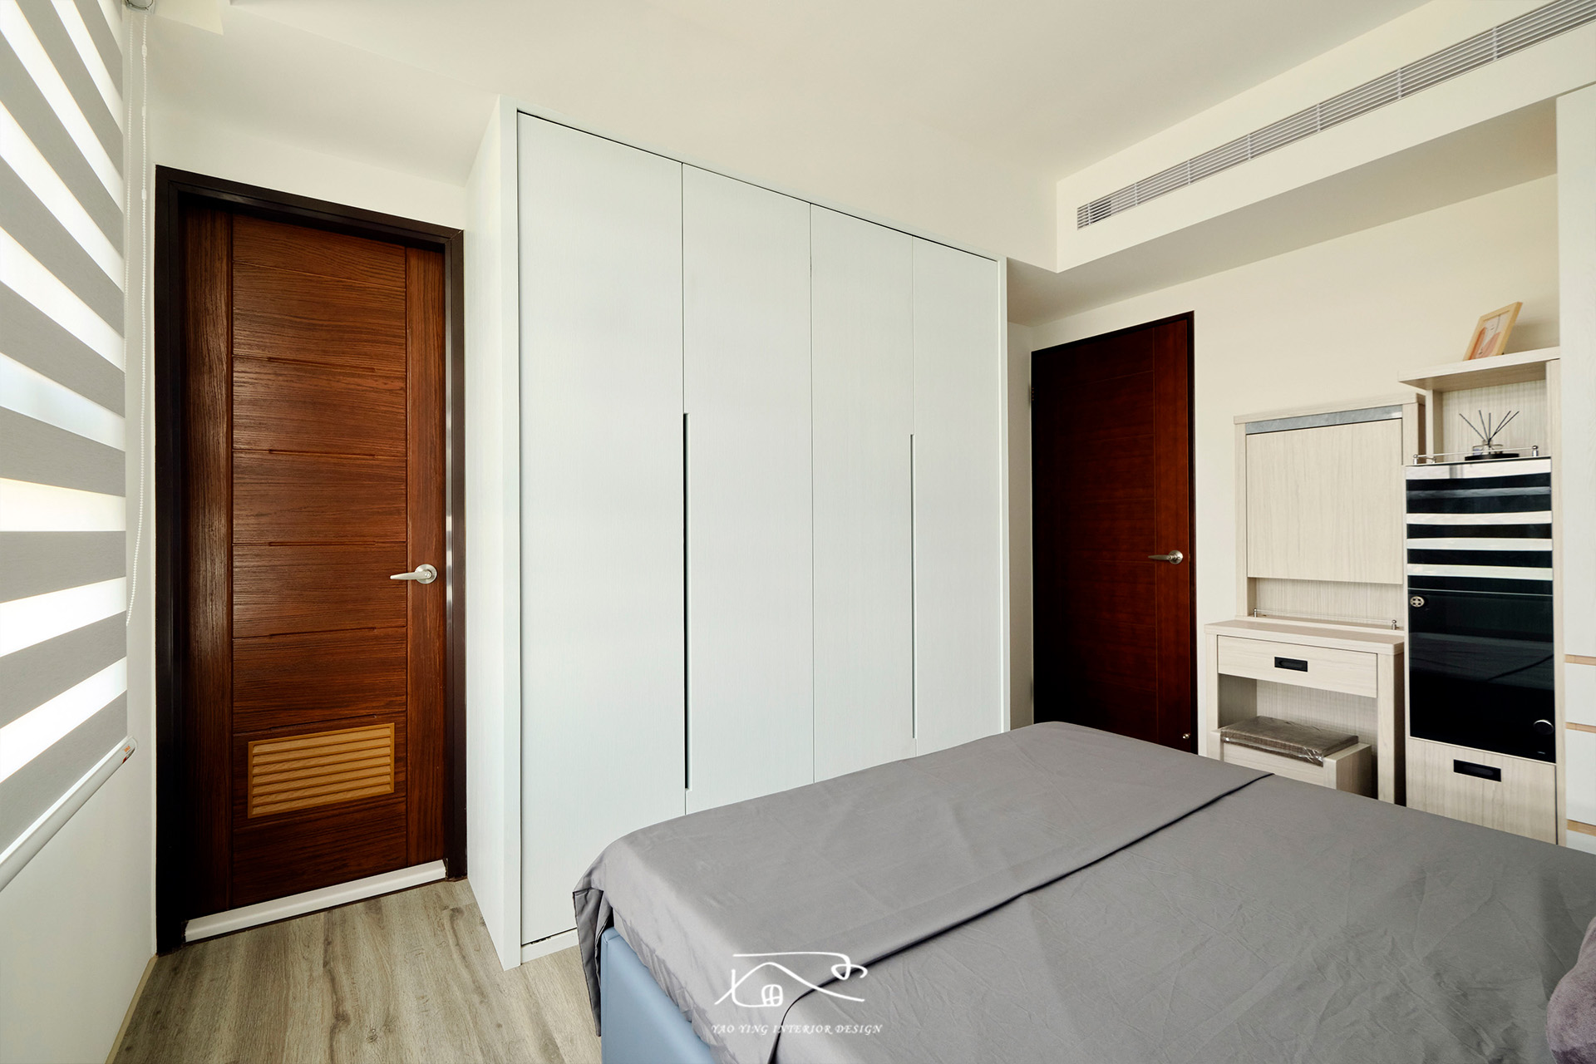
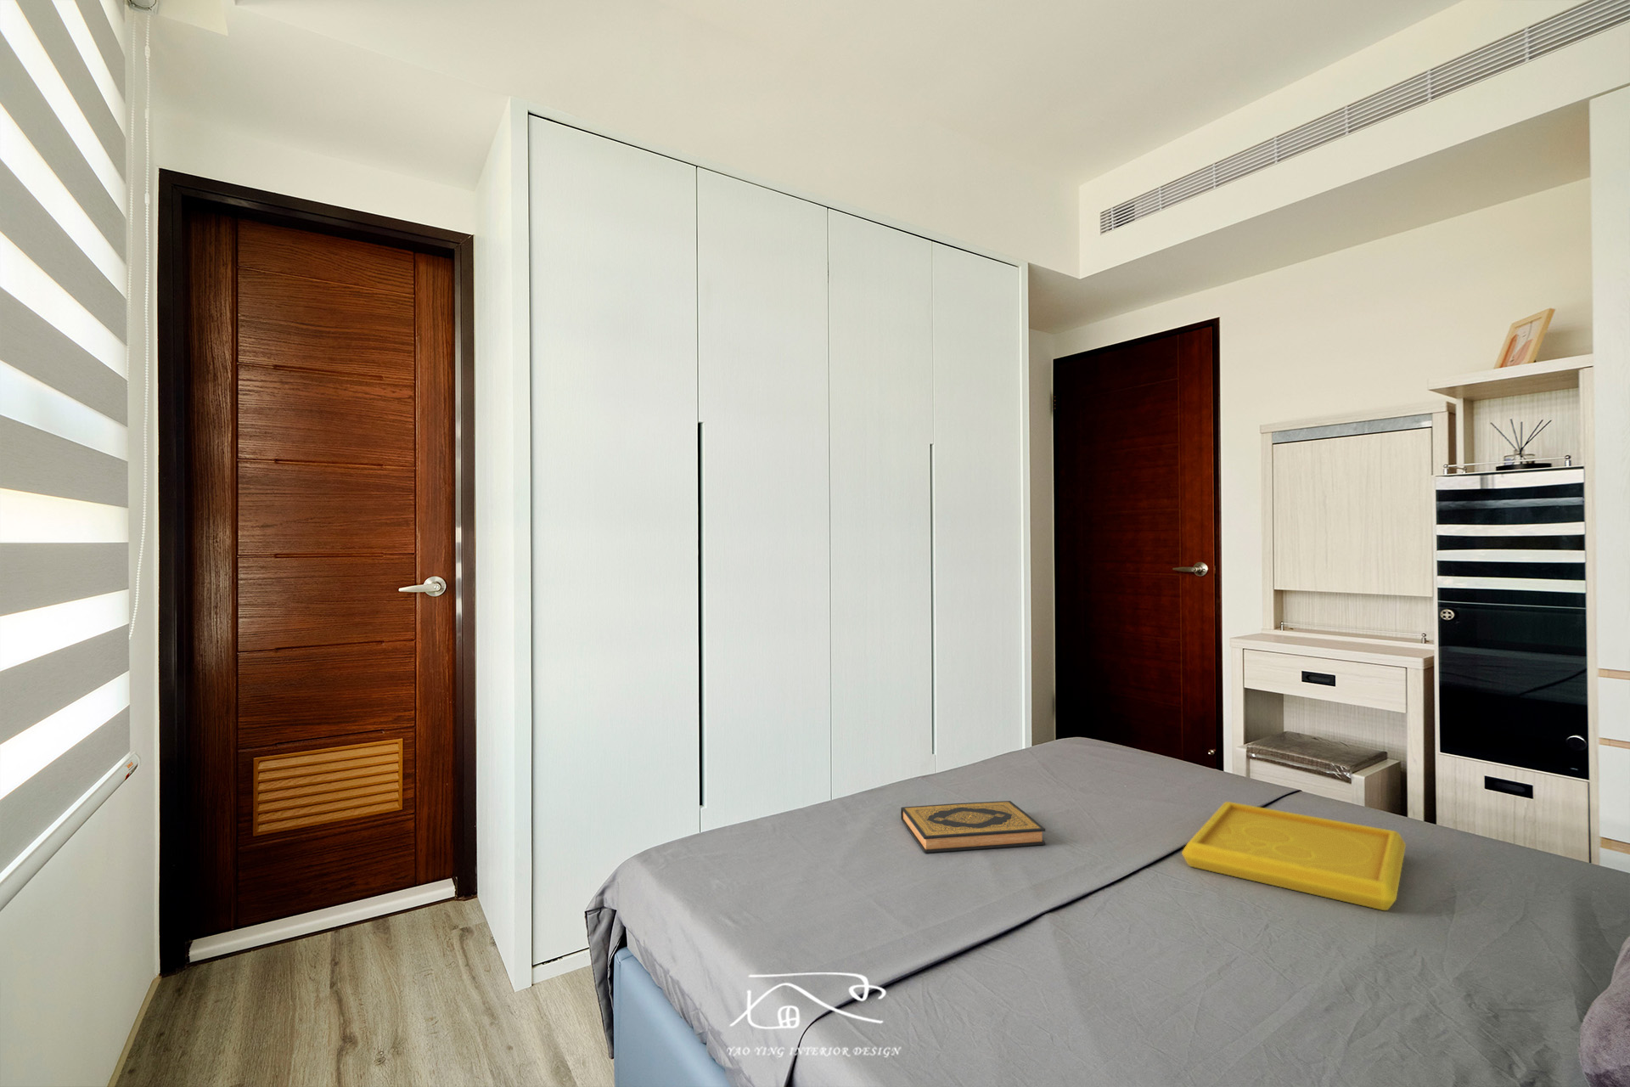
+ serving tray [1181,801,1407,911]
+ hardback book [900,799,1045,853]
